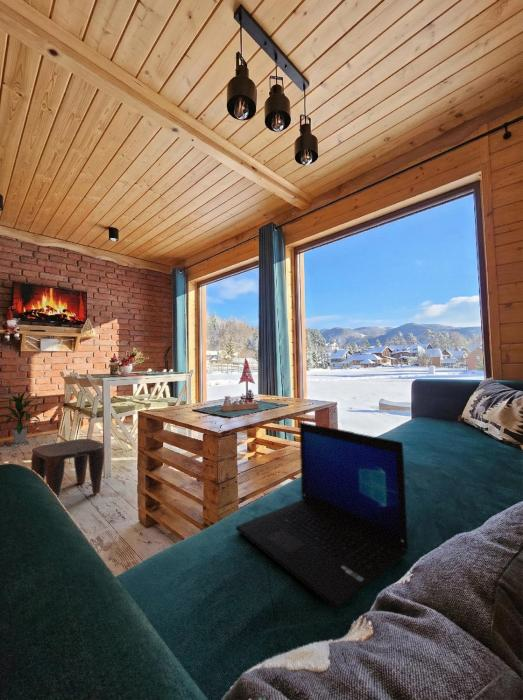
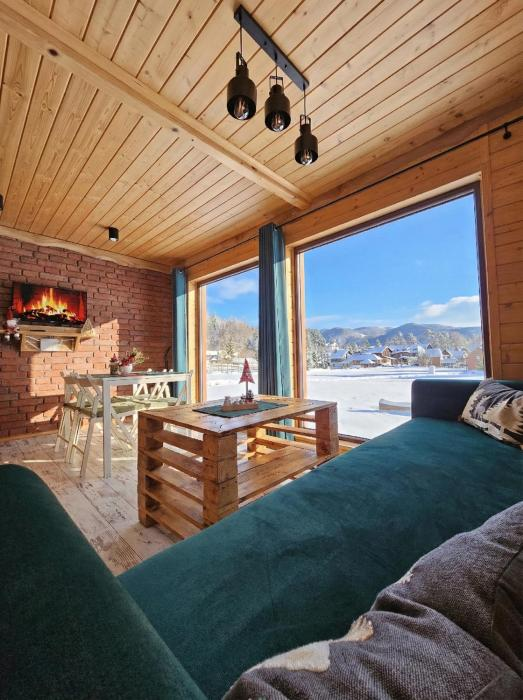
- stool [30,438,105,498]
- laptop [235,421,409,610]
- indoor plant [0,391,42,445]
